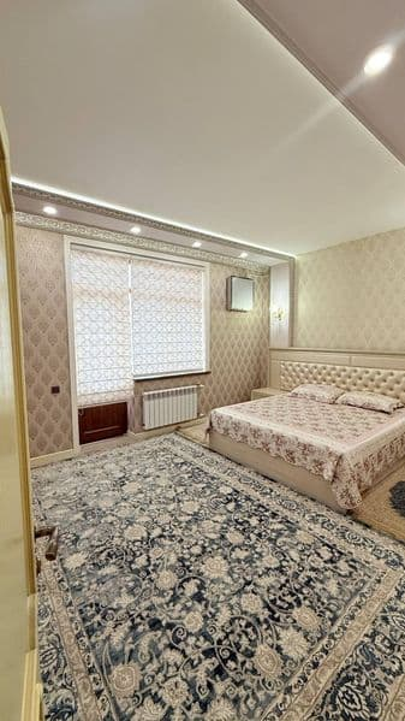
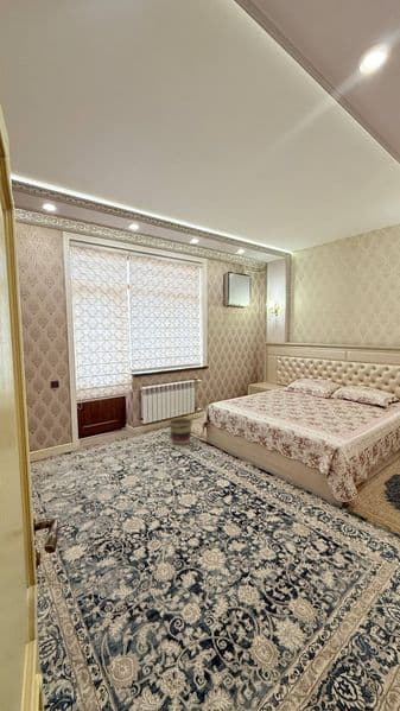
+ basket [167,417,193,446]
